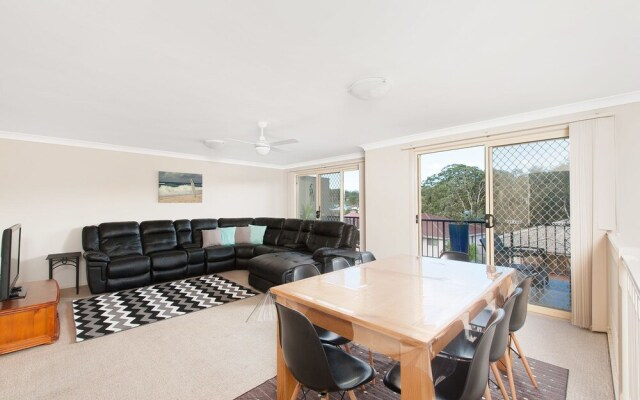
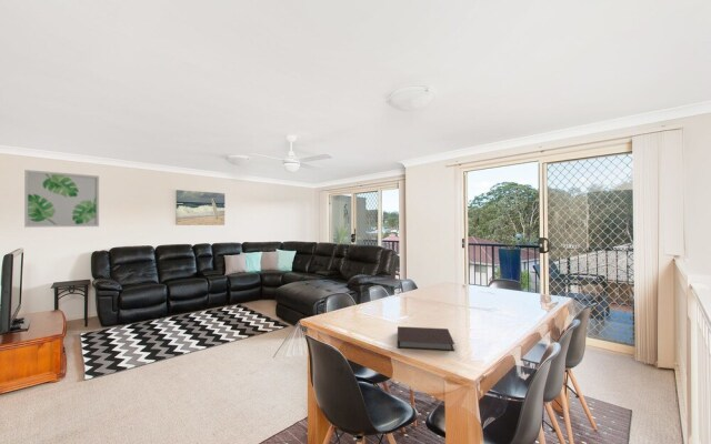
+ wall art [23,169,100,229]
+ notebook [397,325,455,352]
